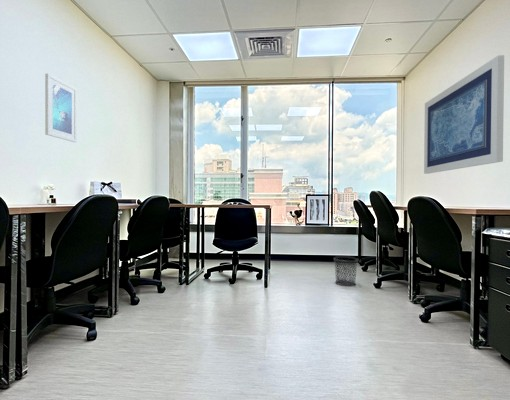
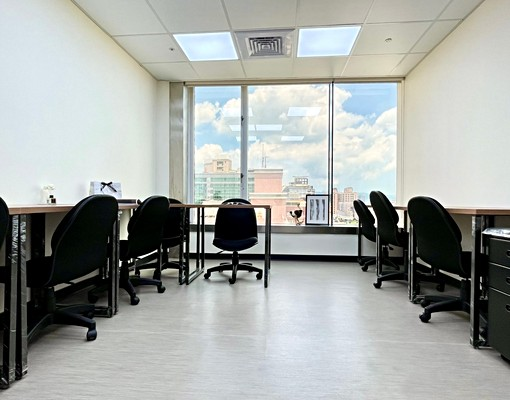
- wall art [423,54,505,175]
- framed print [44,73,78,143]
- waste bin [333,255,359,287]
